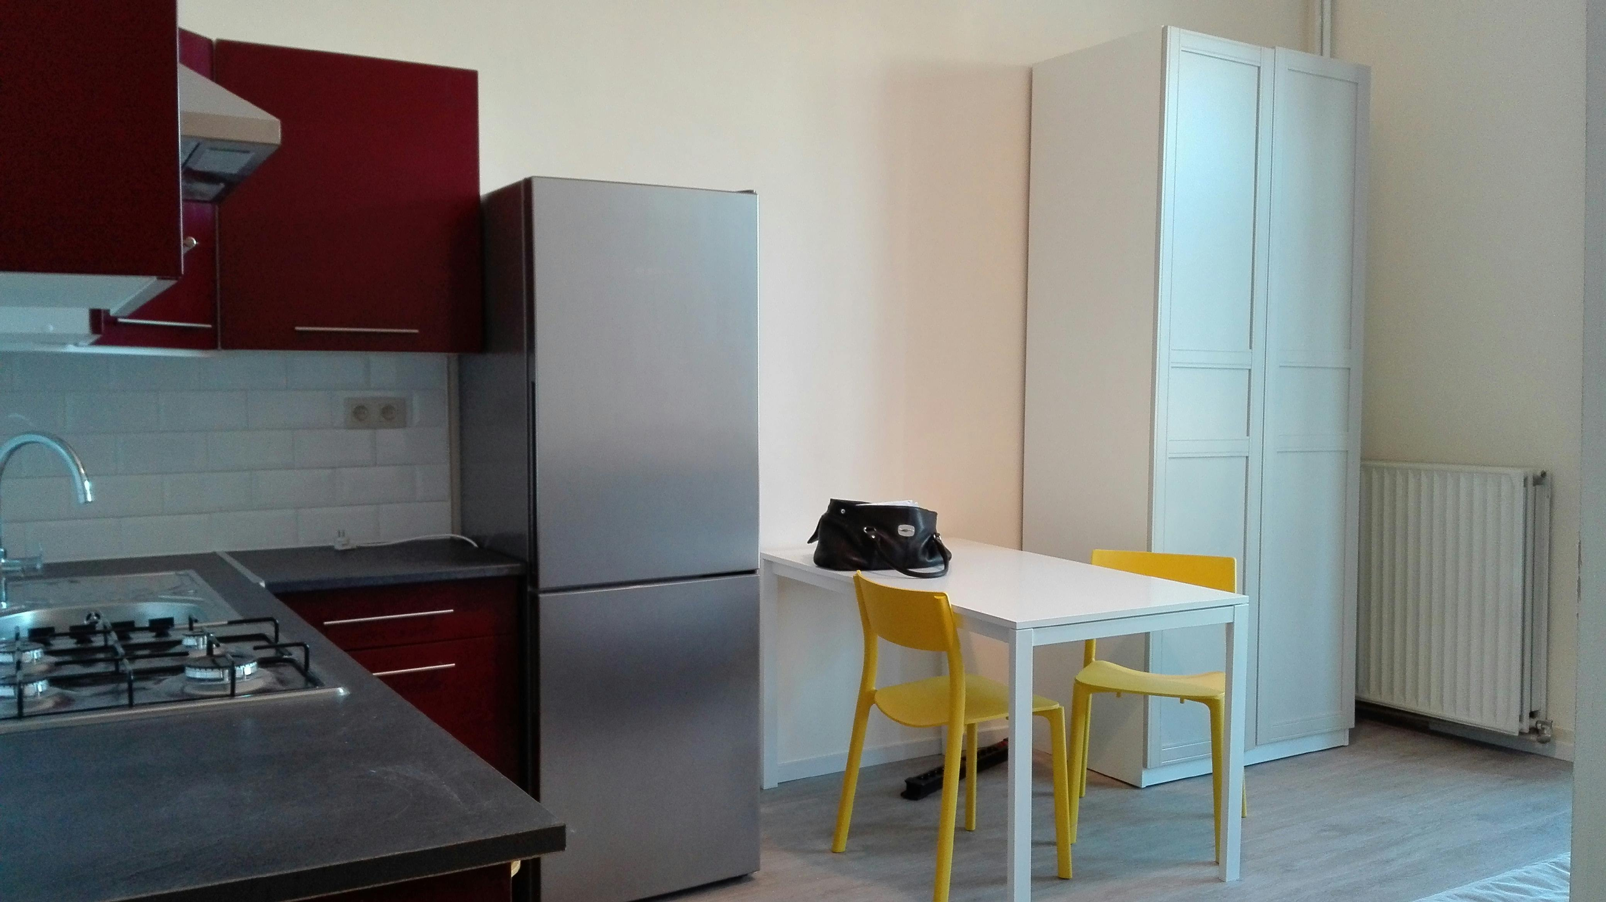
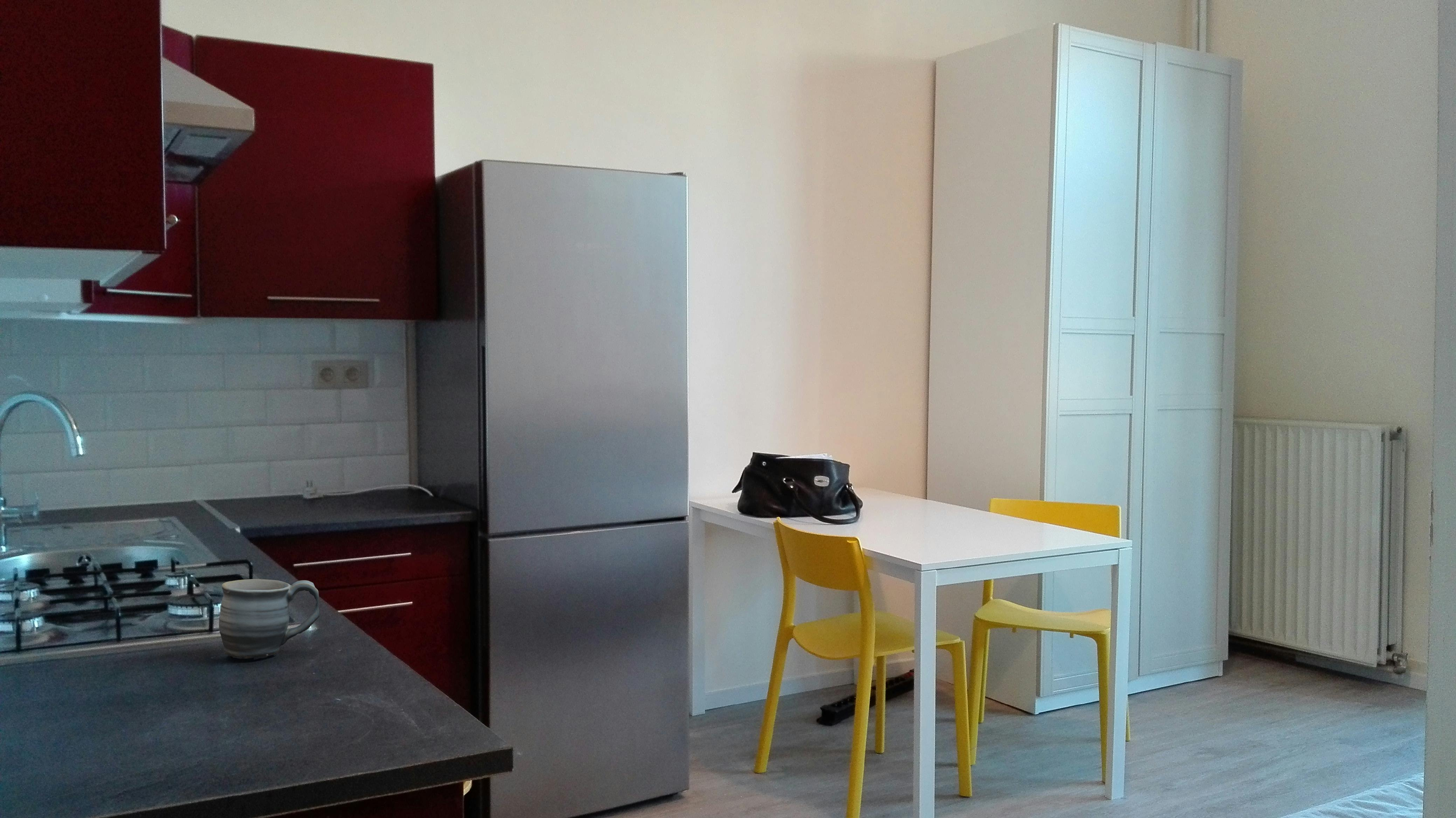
+ mug [219,579,320,660]
